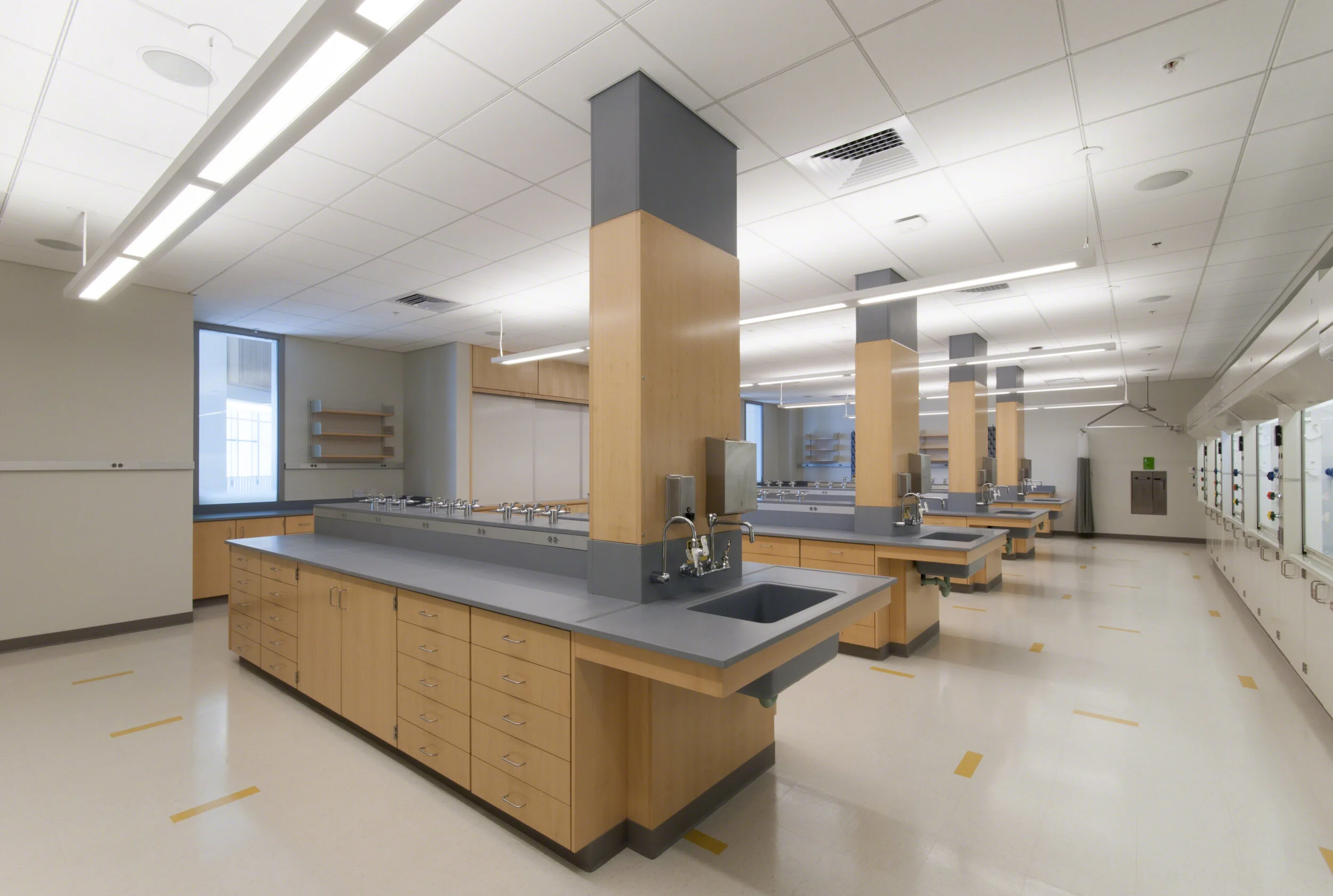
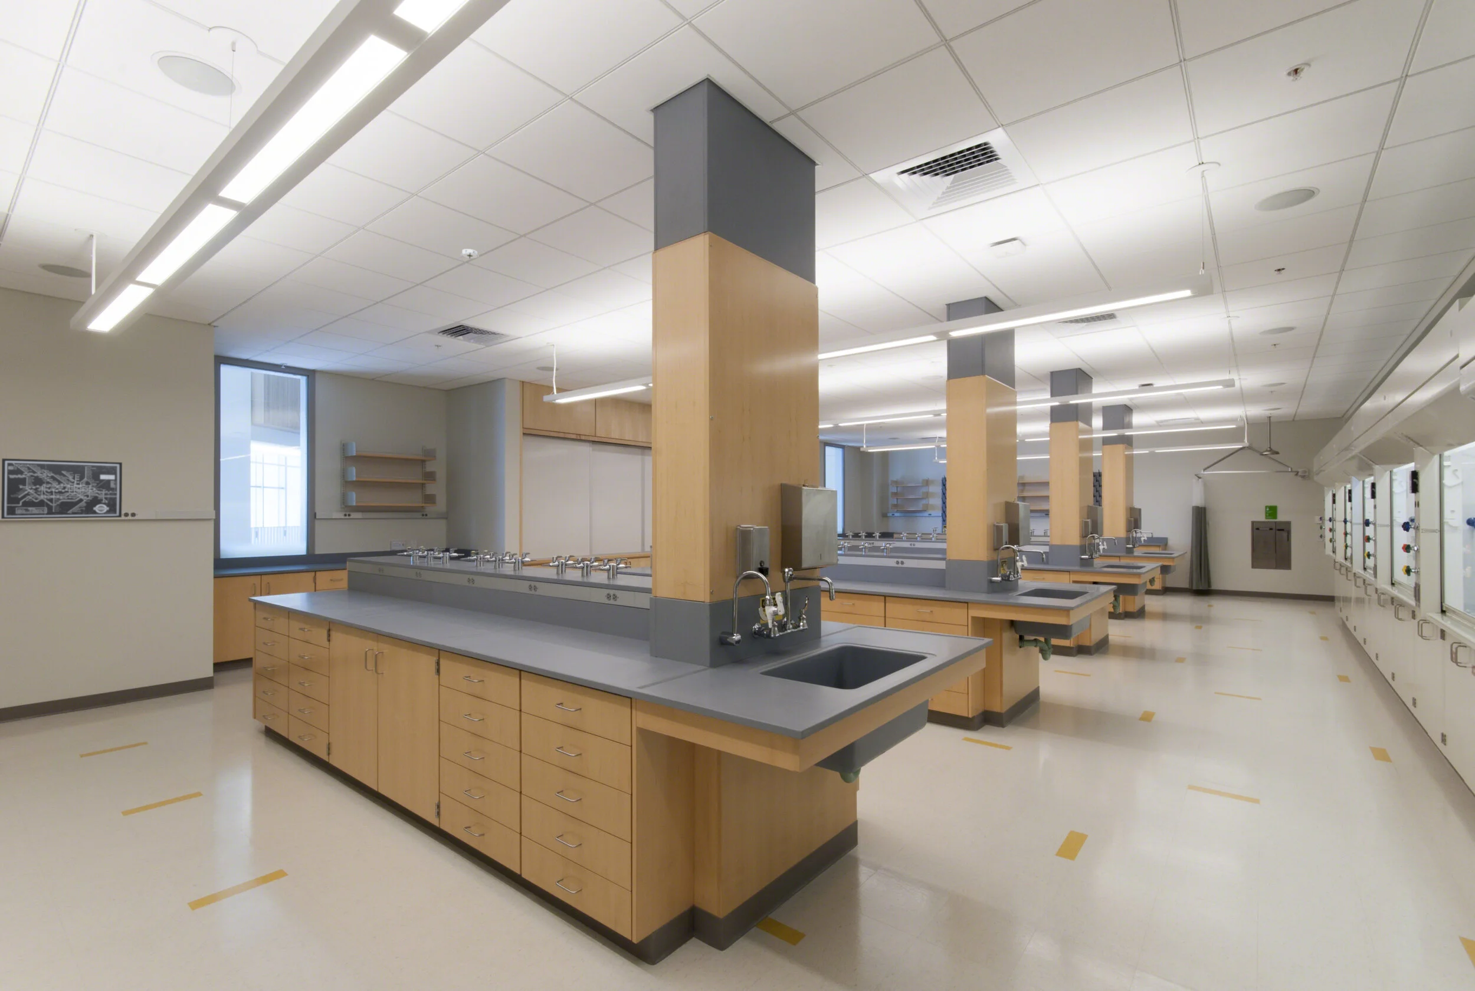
+ wall art [1,458,123,520]
+ smoke detector [459,248,479,260]
